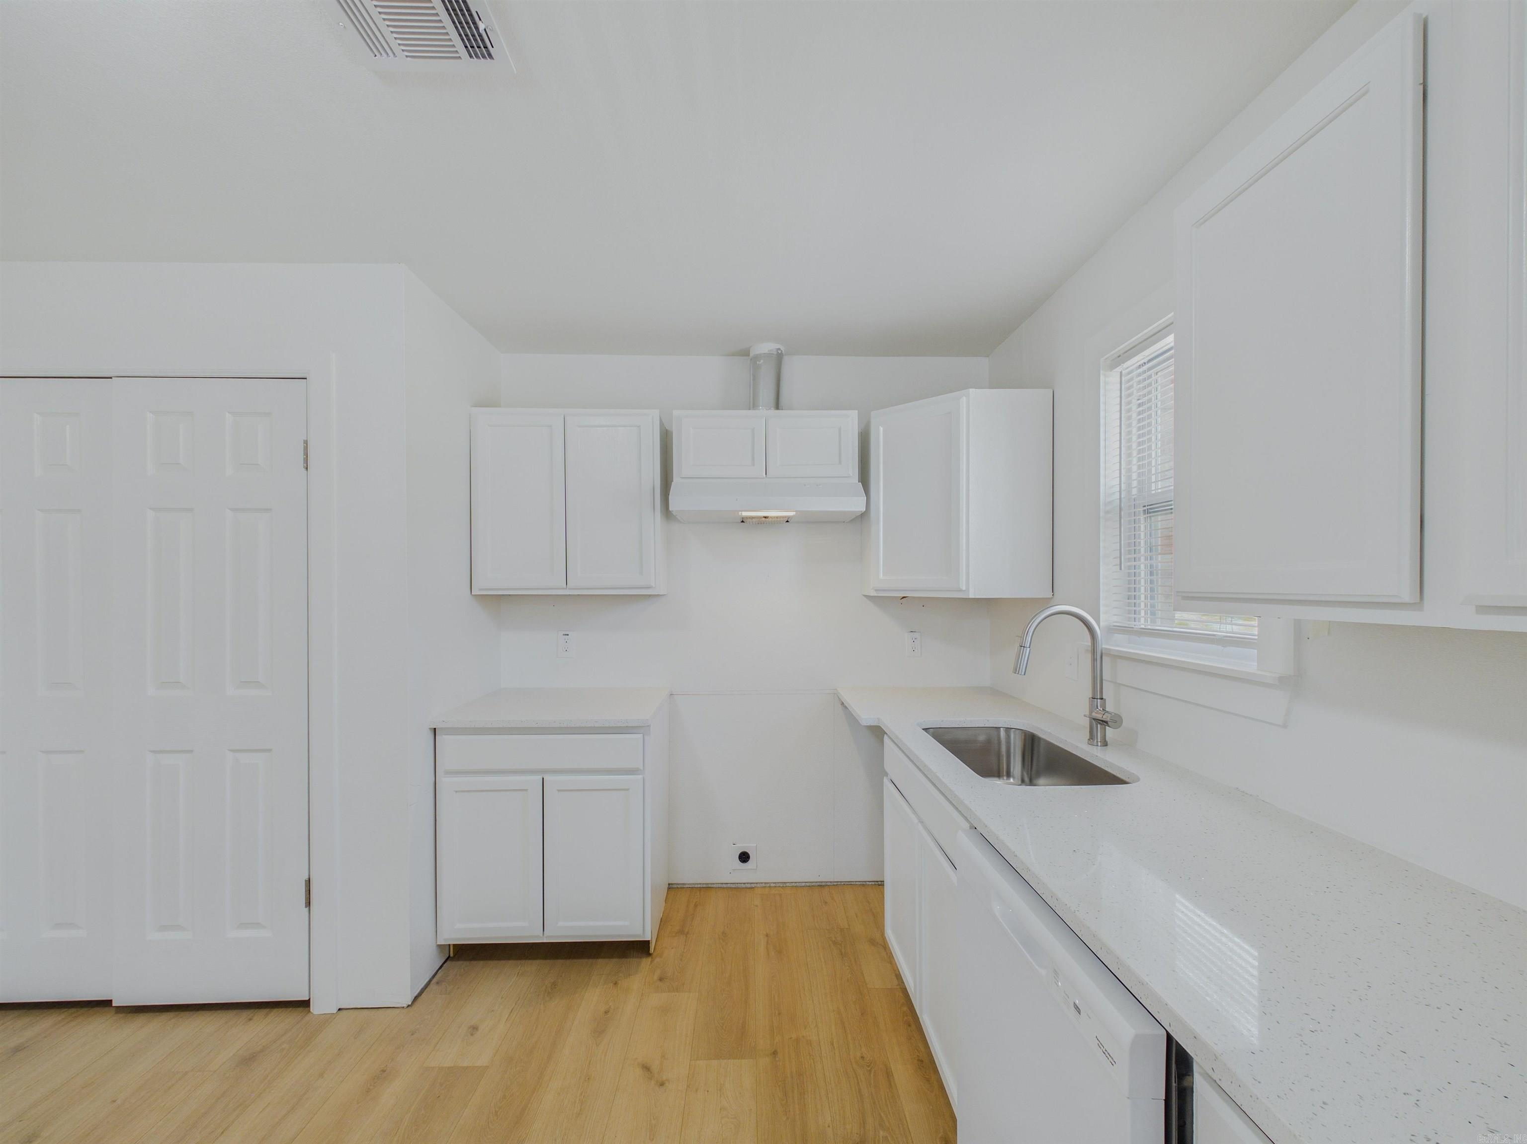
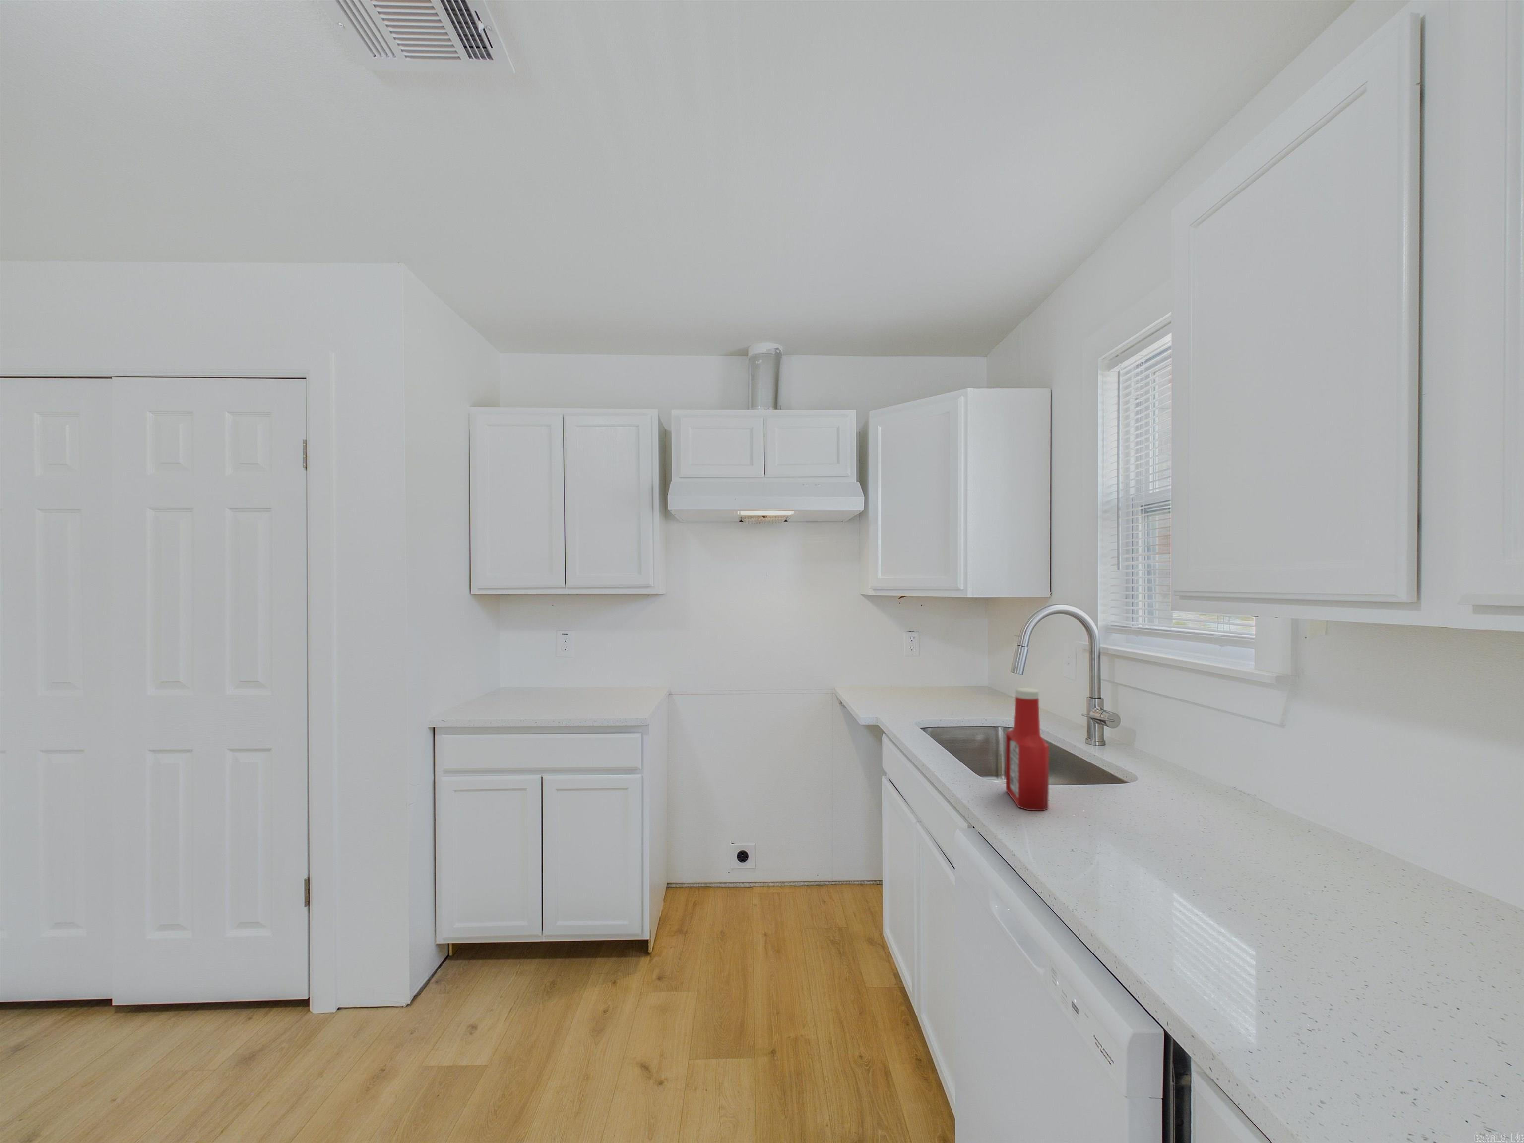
+ soap bottle [1006,687,1049,812]
